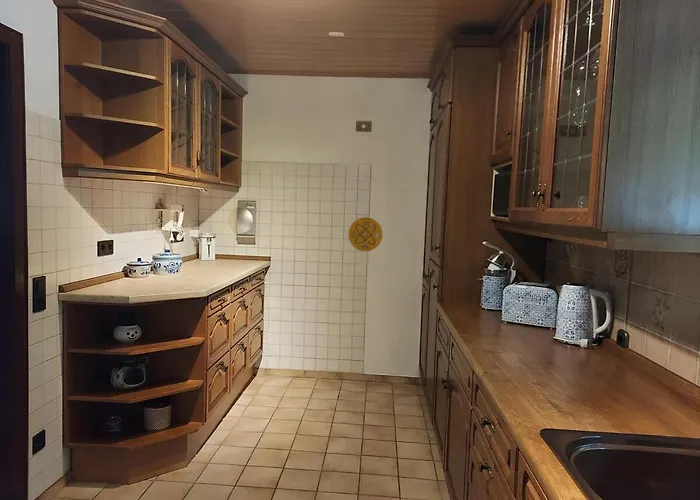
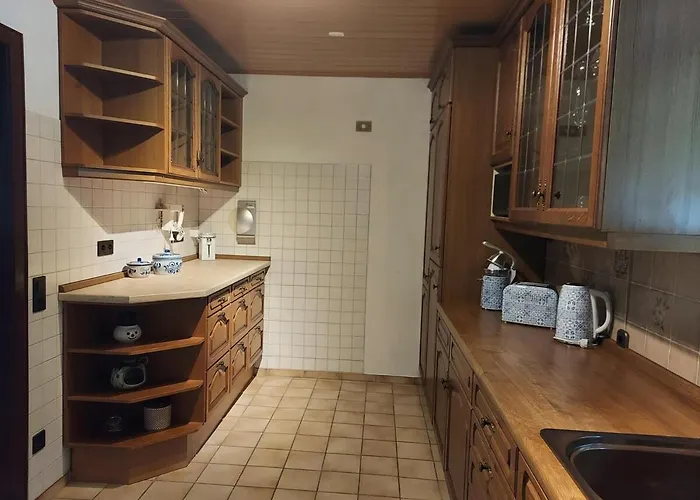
- medallion [347,216,383,252]
